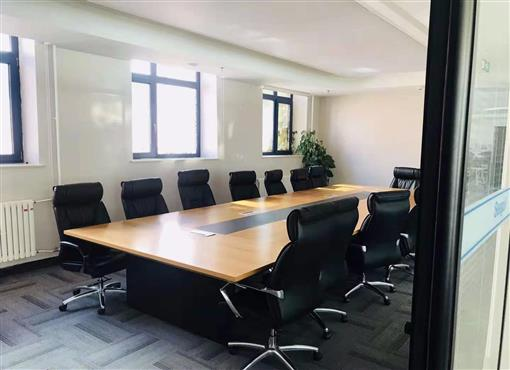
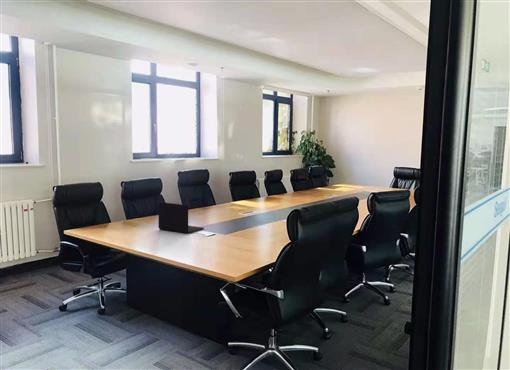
+ laptop [157,201,205,235]
